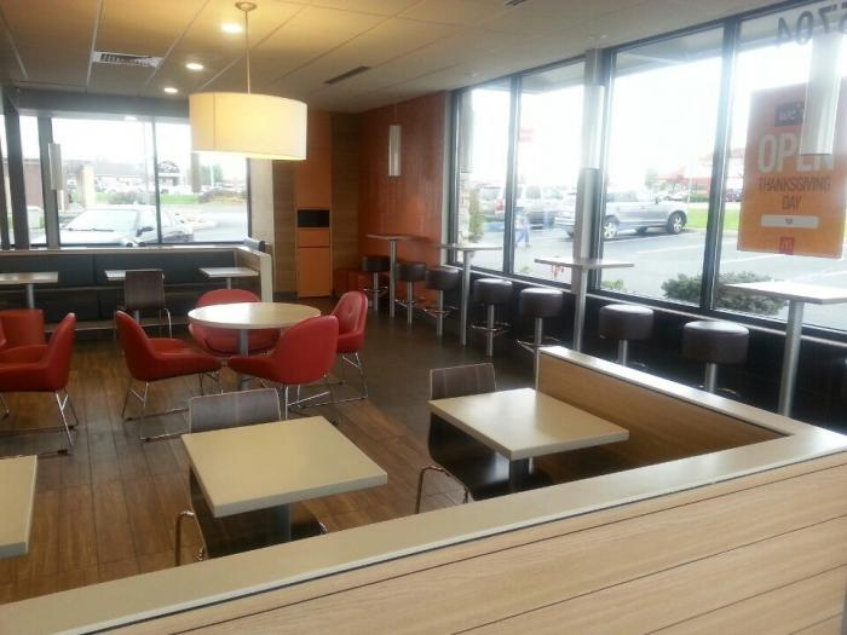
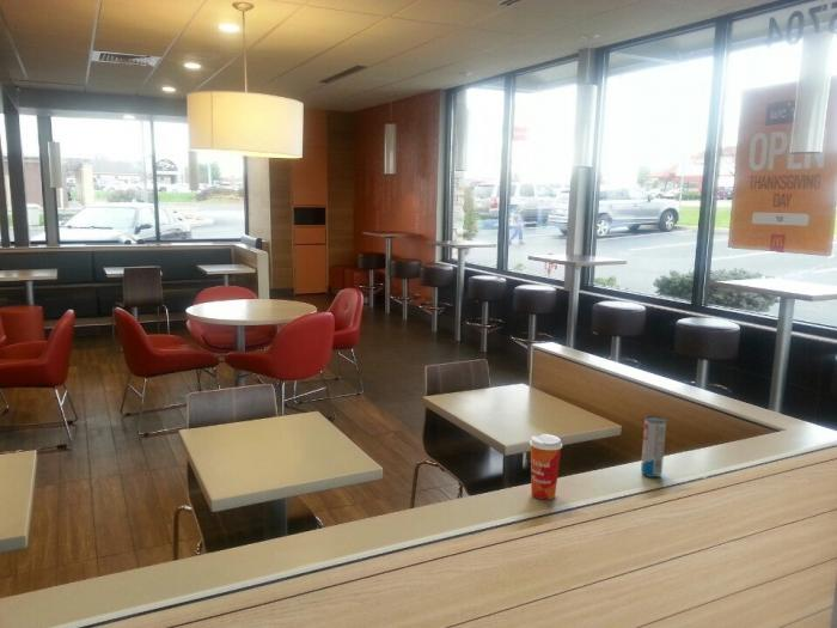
+ paper cup [529,433,563,501]
+ beverage can [640,414,667,478]
